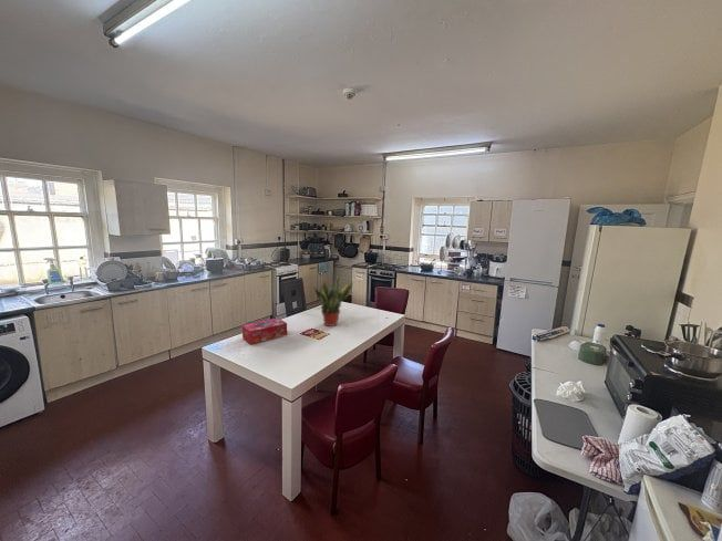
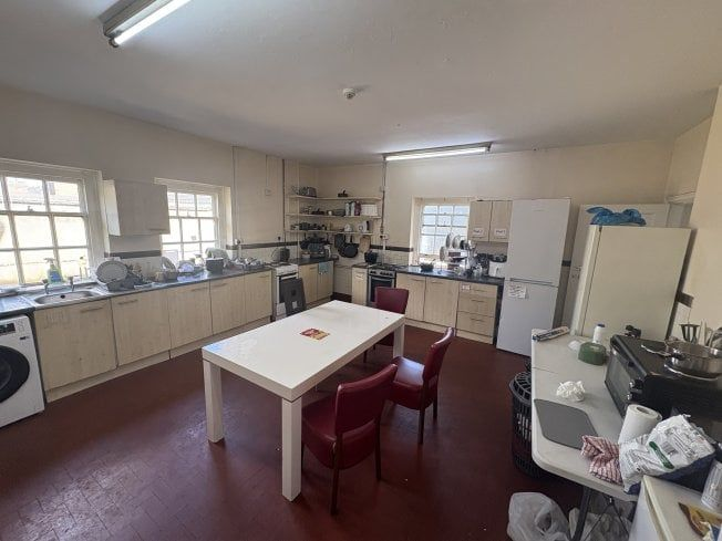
- tissue box [241,318,288,345]
- potted plant [311,274,354,327]
